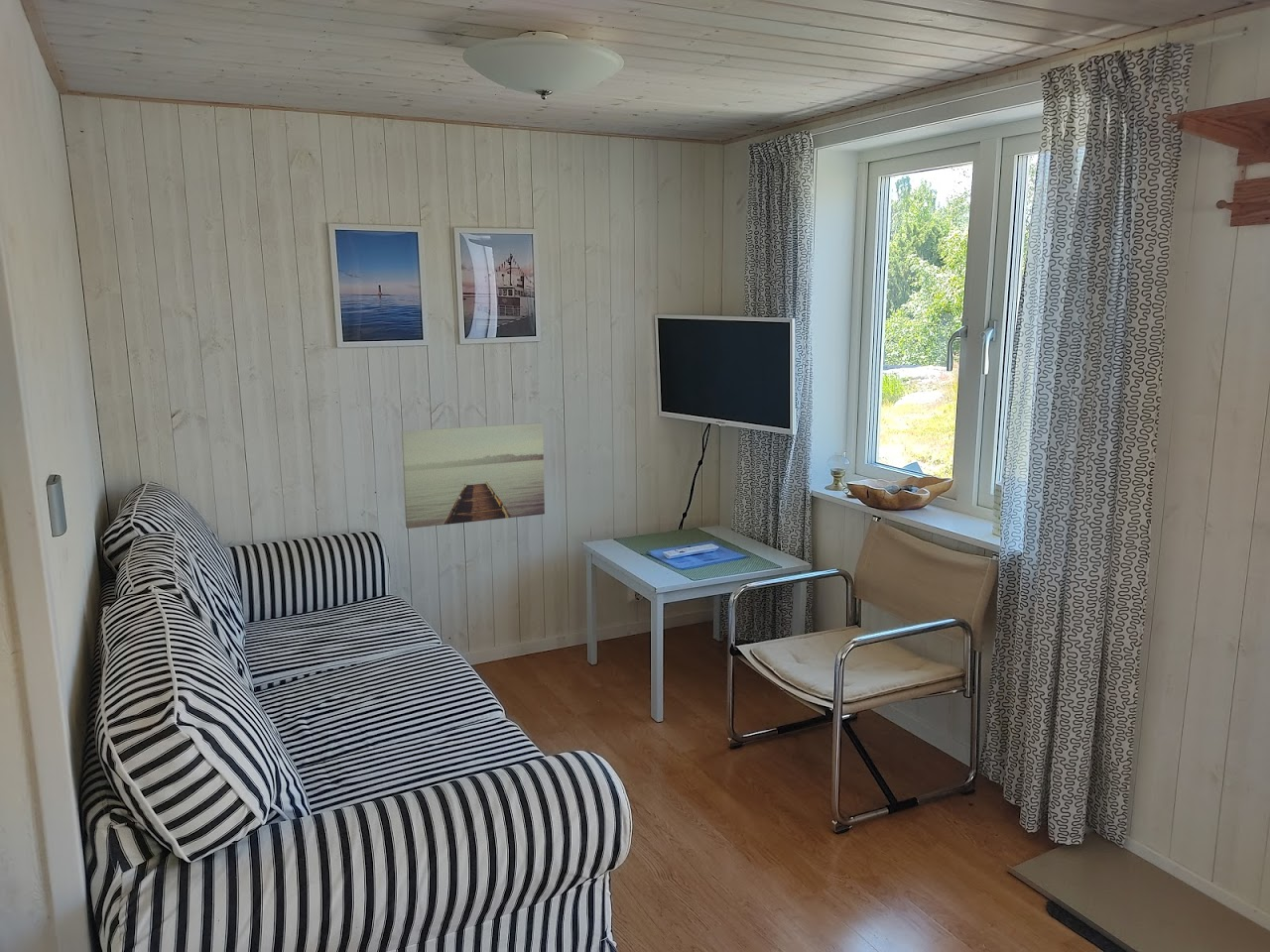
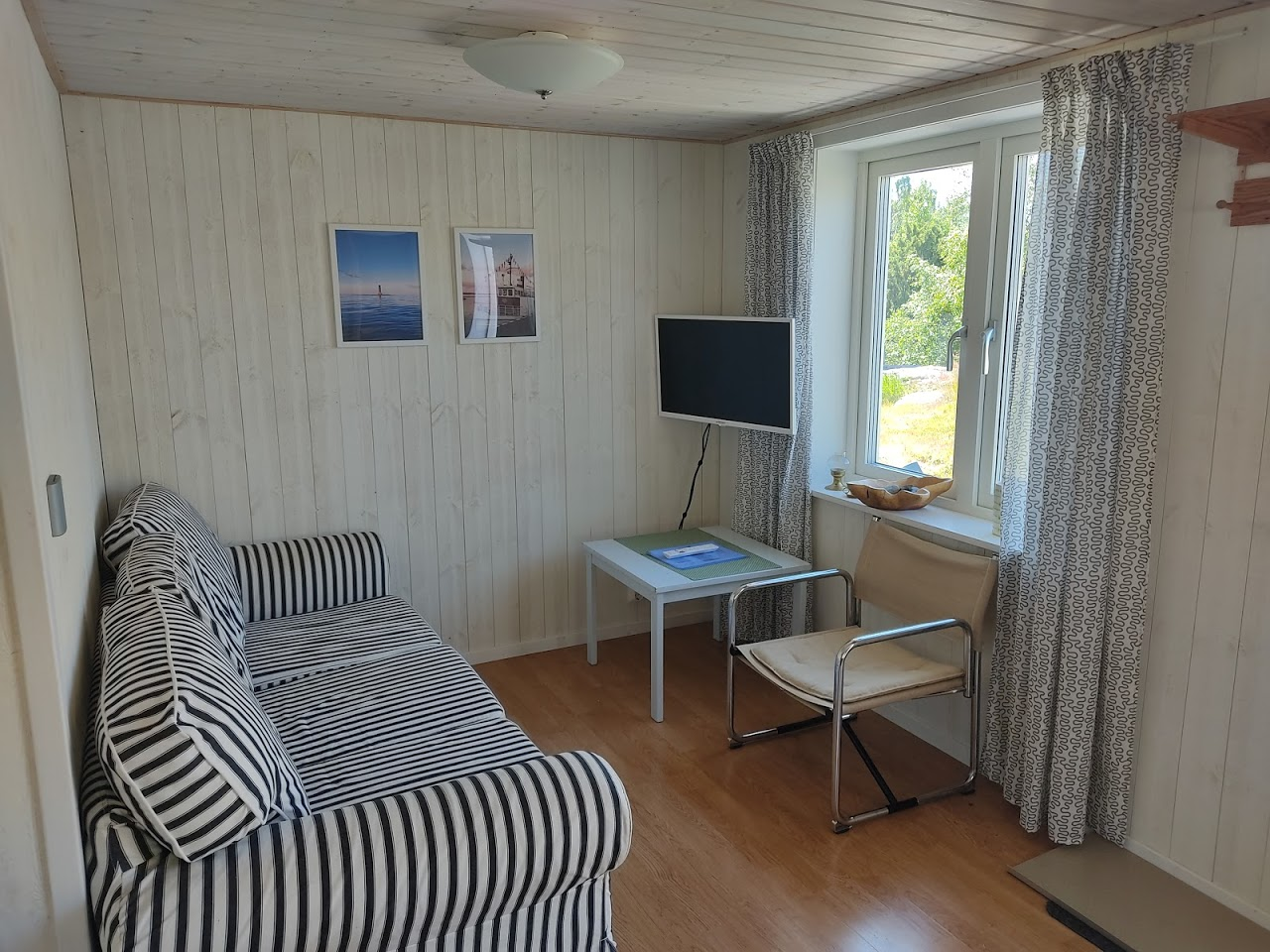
- wall art [400,421,546,530]
